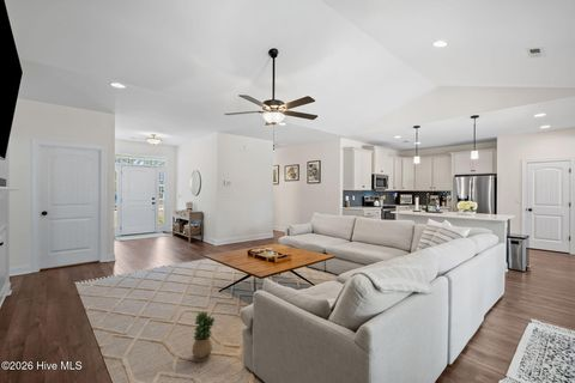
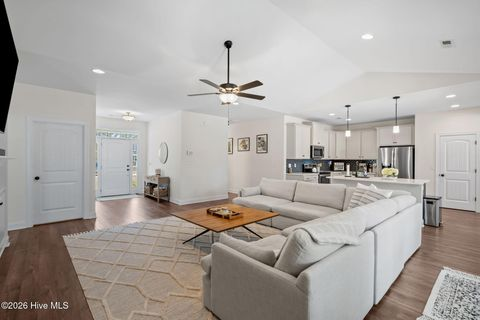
- potted plant [190,310,217,363]
